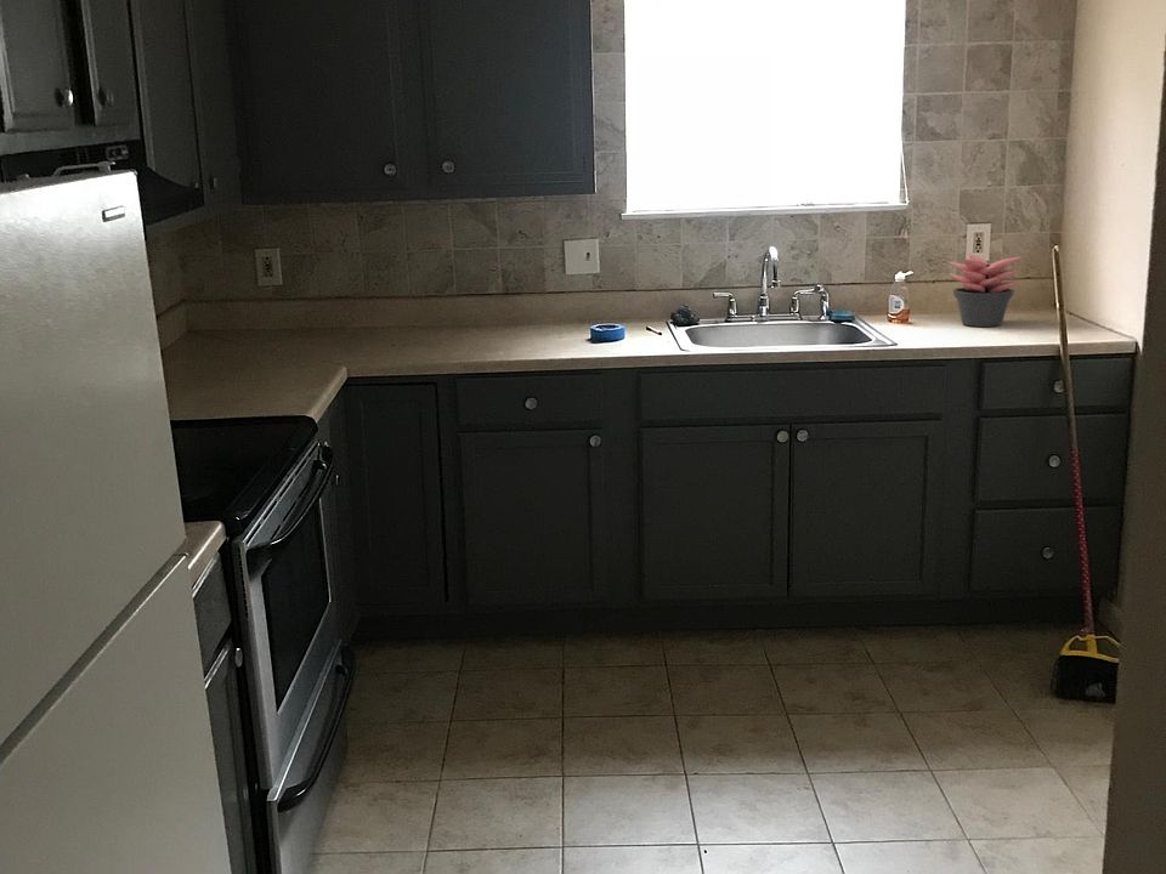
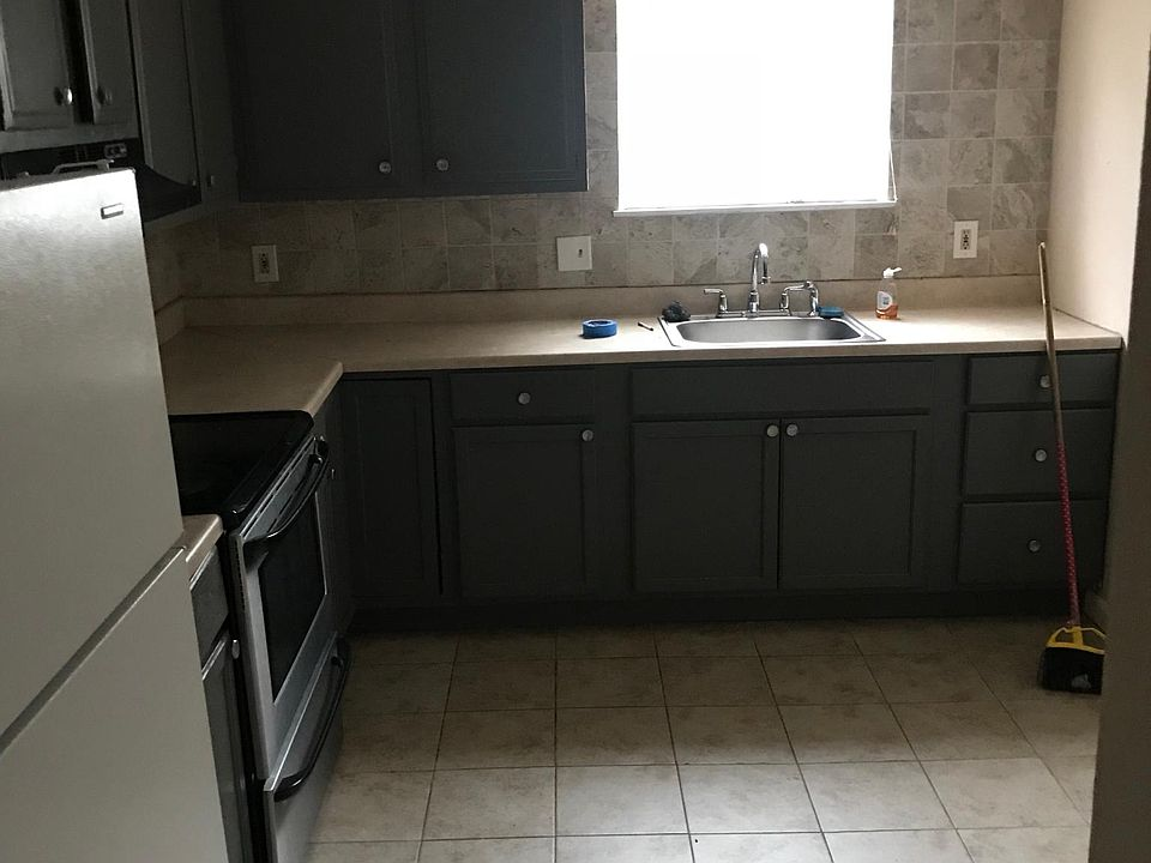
- succulent plant [949,252,1023,328]
